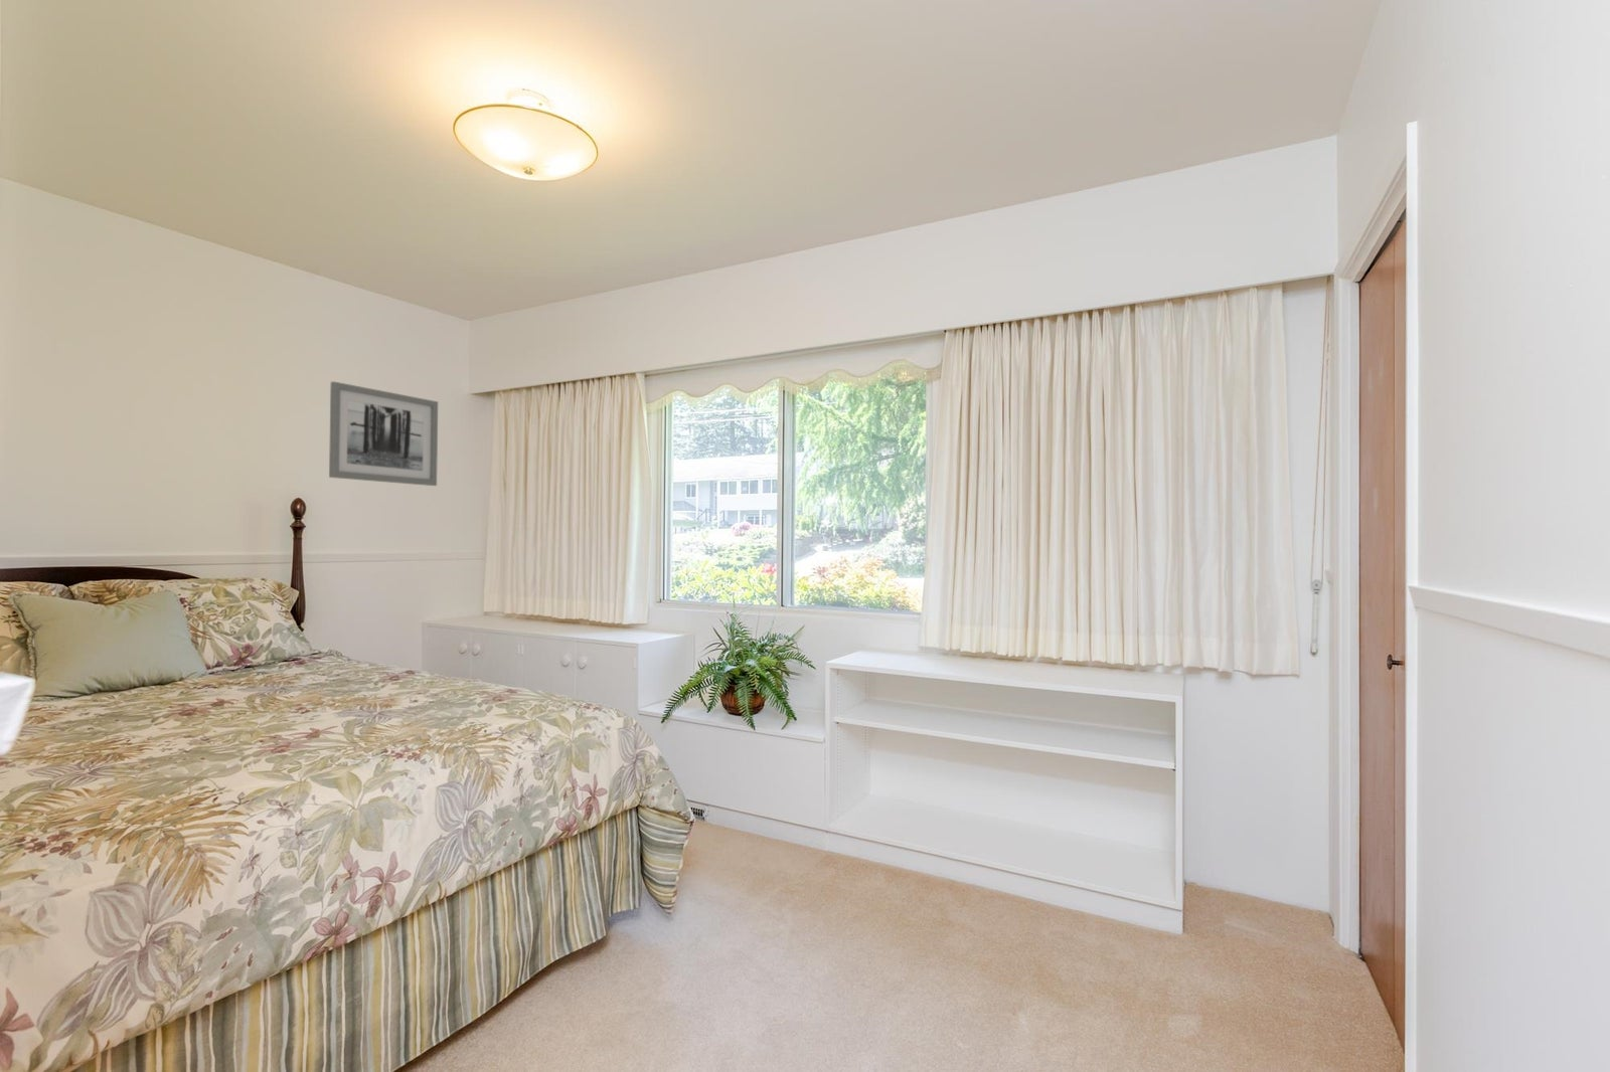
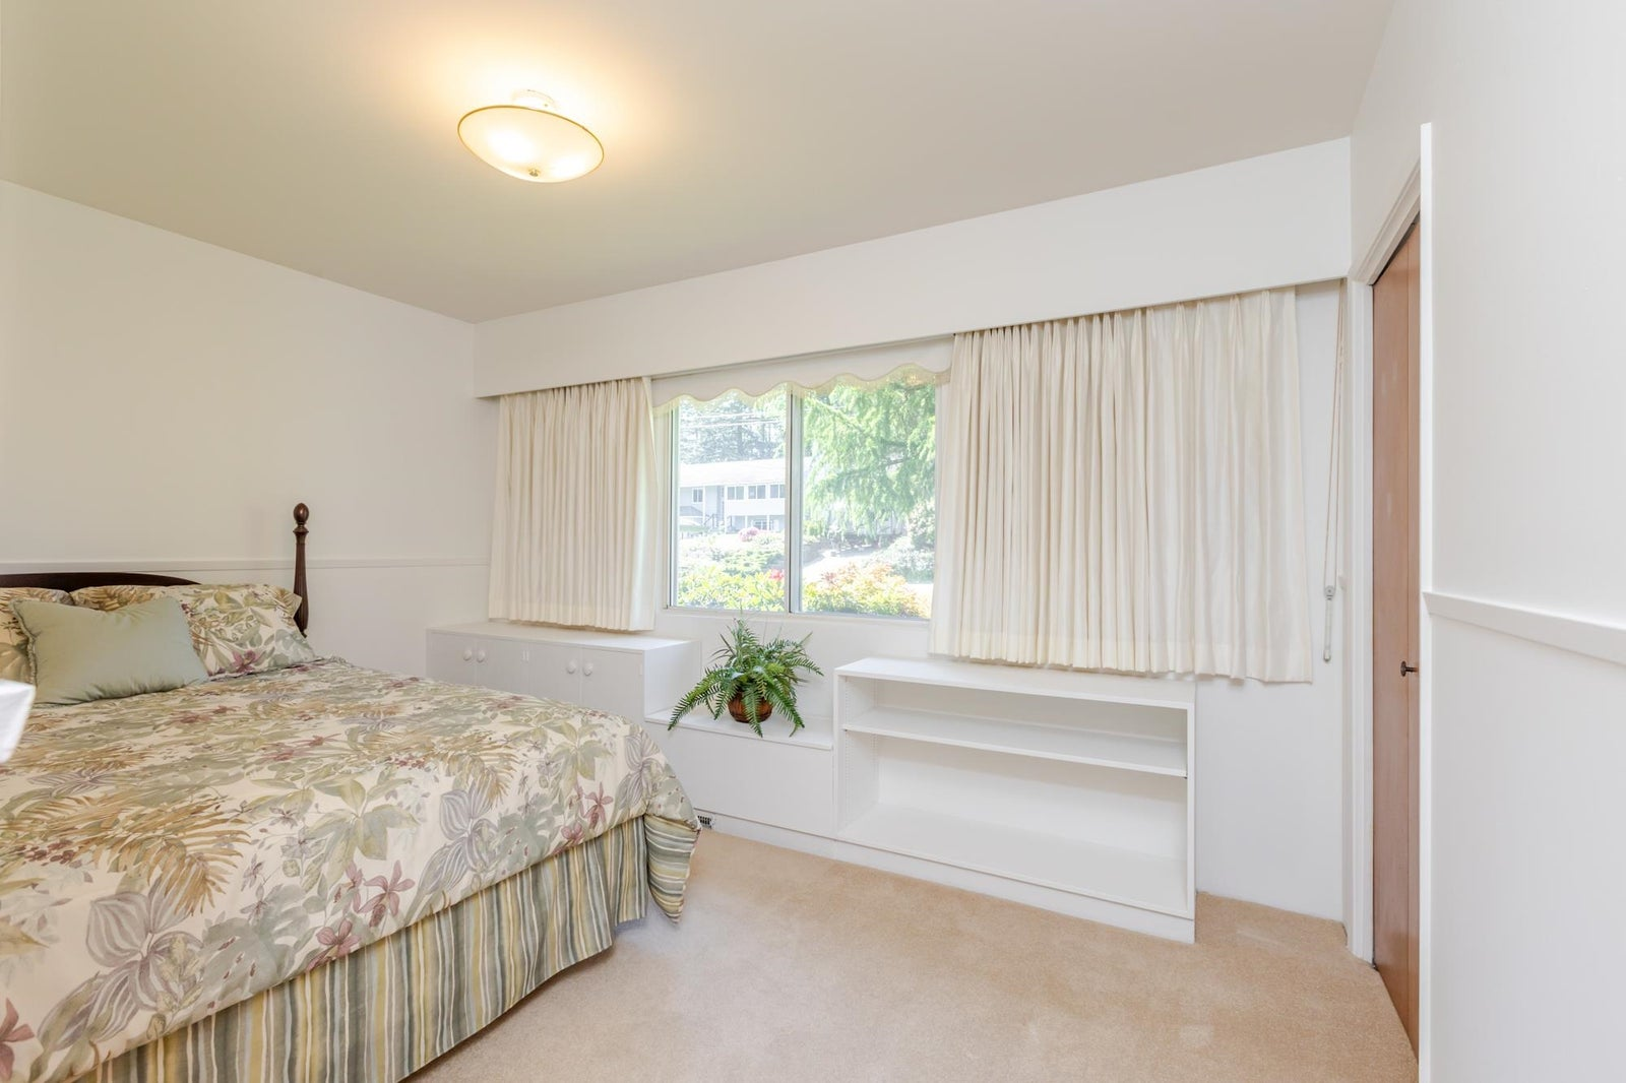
- wall art [328,380,439,487]
